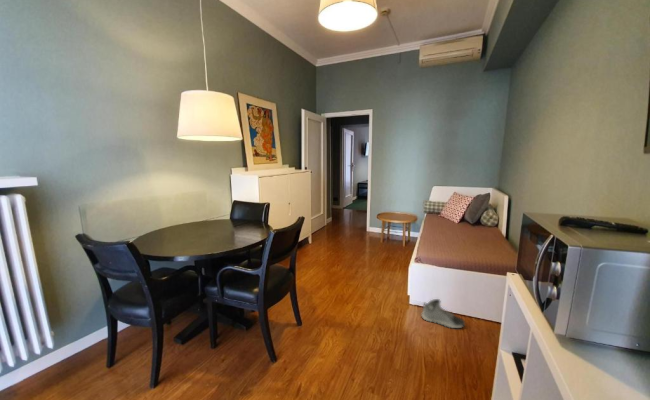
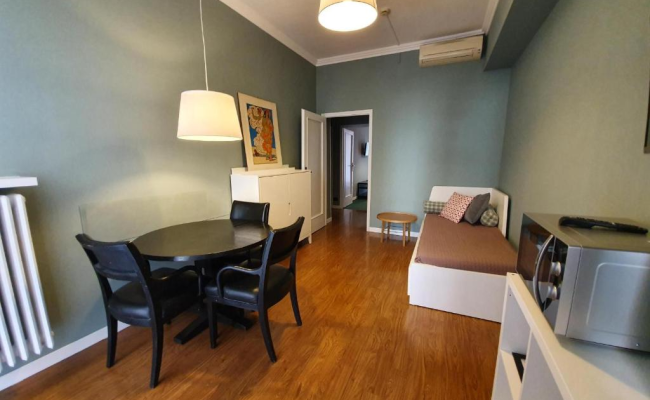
- sneaker [421,298,466,329]
